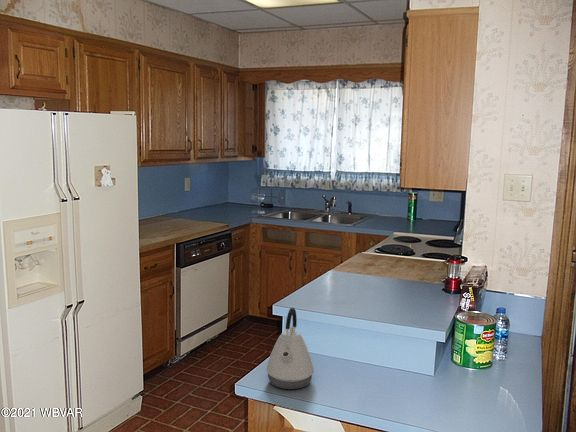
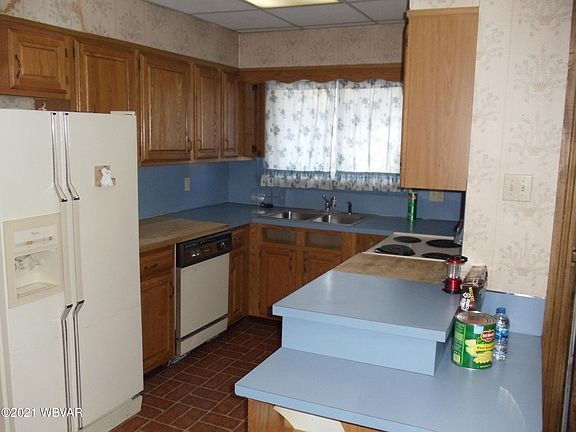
- kettle [265,307,315,390]
